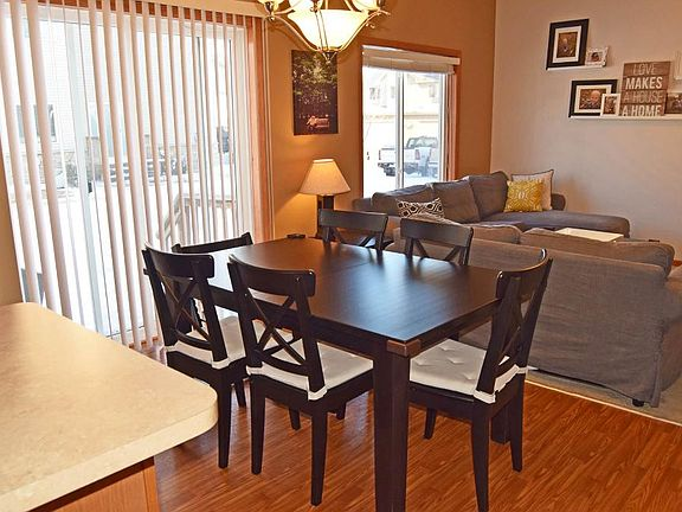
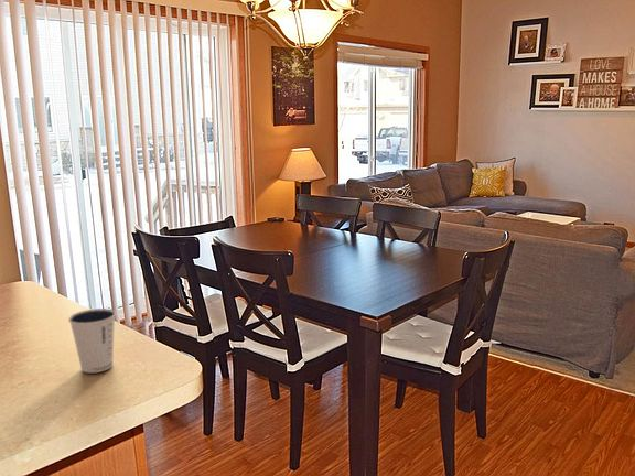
+ dixie cup [67,307,117,374]
